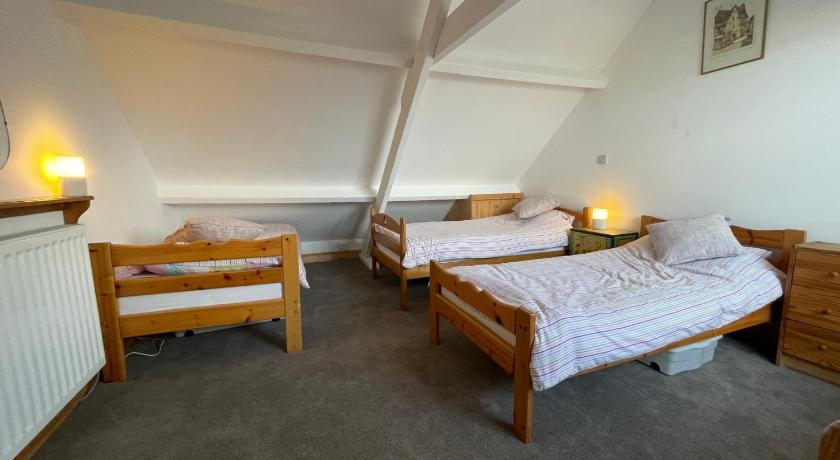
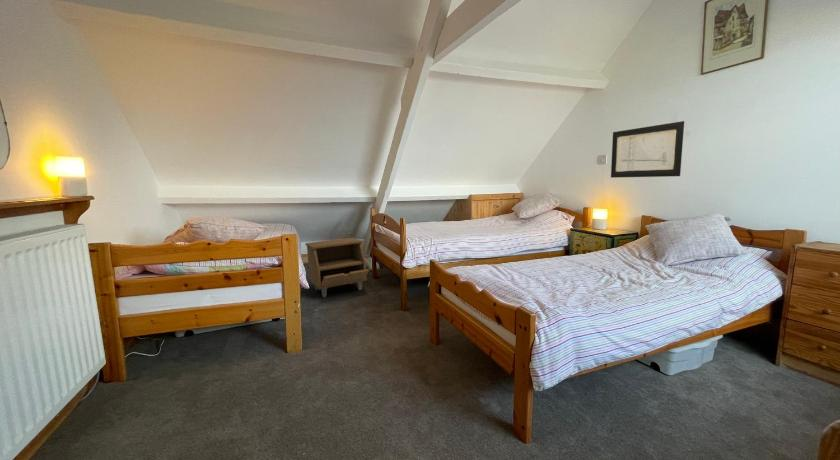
+ wall art [610,120,685,179]
+ nightstand [304,237,370,298]
